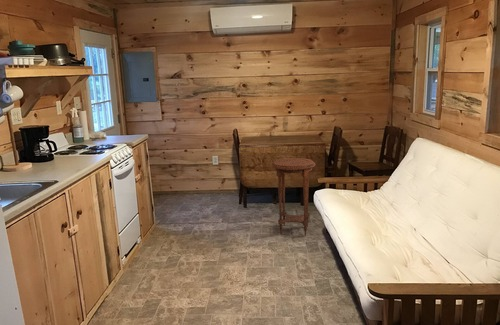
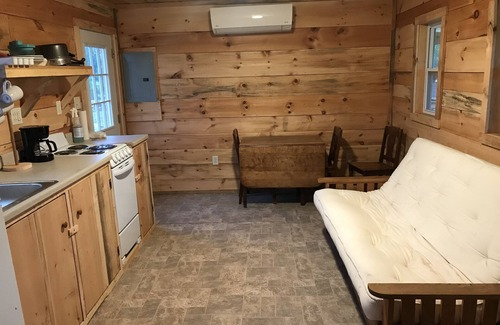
- side table [271,157,316,237]
